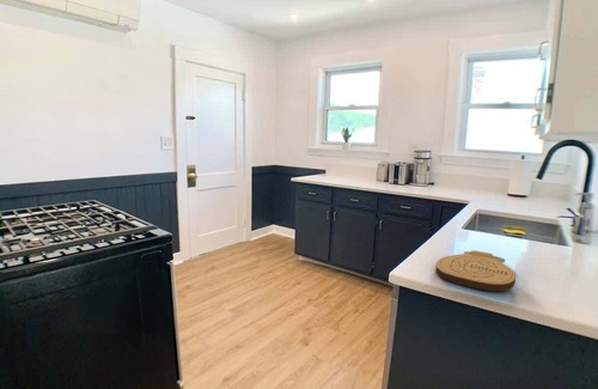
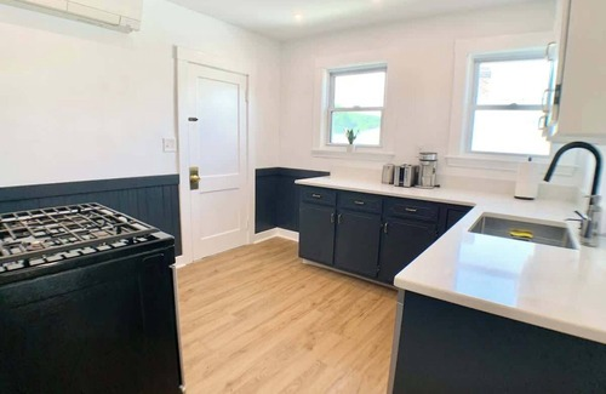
- key chain [434,249,517,292]
